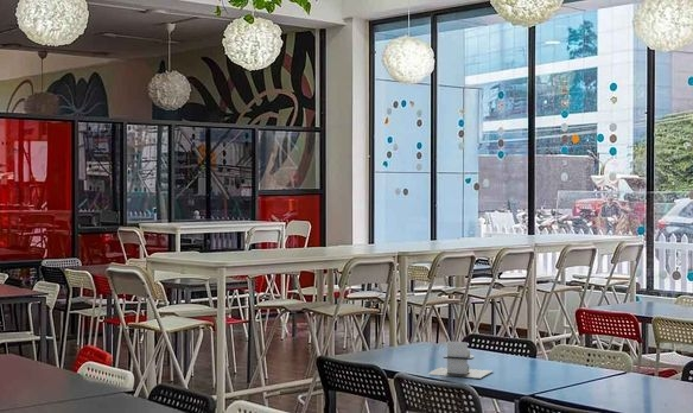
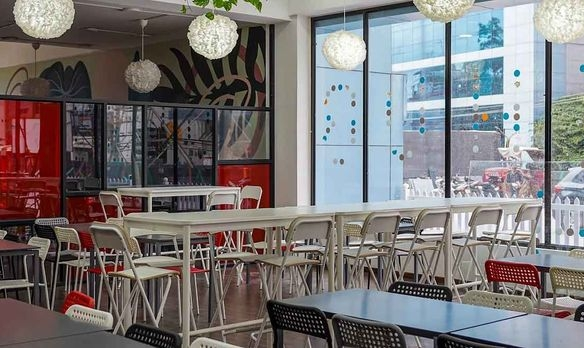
- napkin holder [427,341,495,380]
